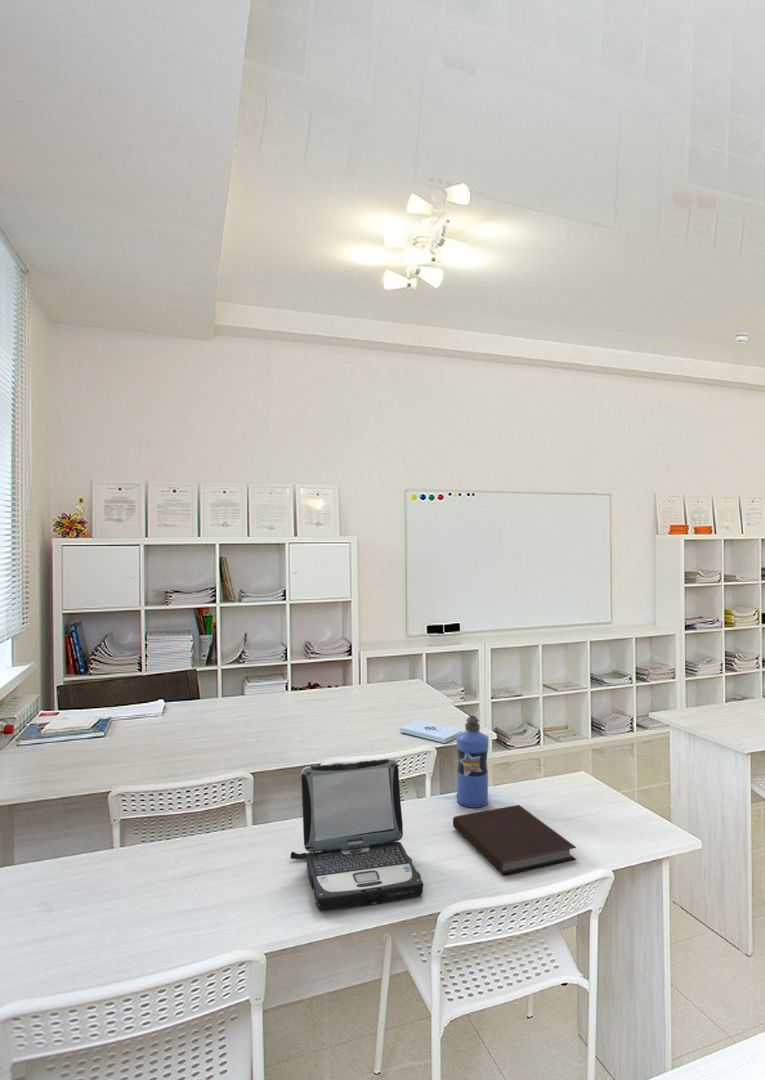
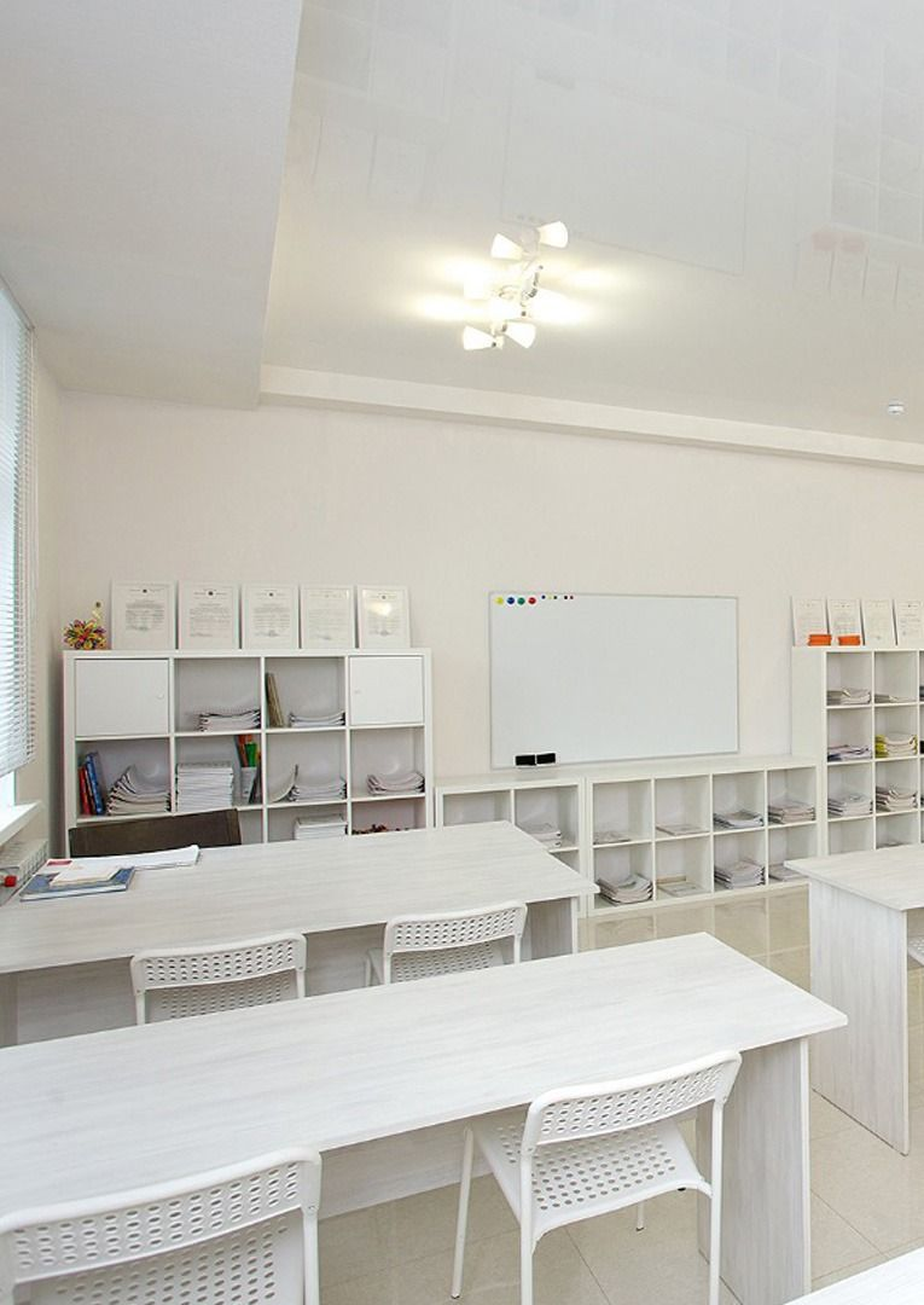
- laptop [289,758,424,911]
- water bottle [456,715,490,809]
- notebook [452,804,577,876]
- notepad [399,719,463,744]
